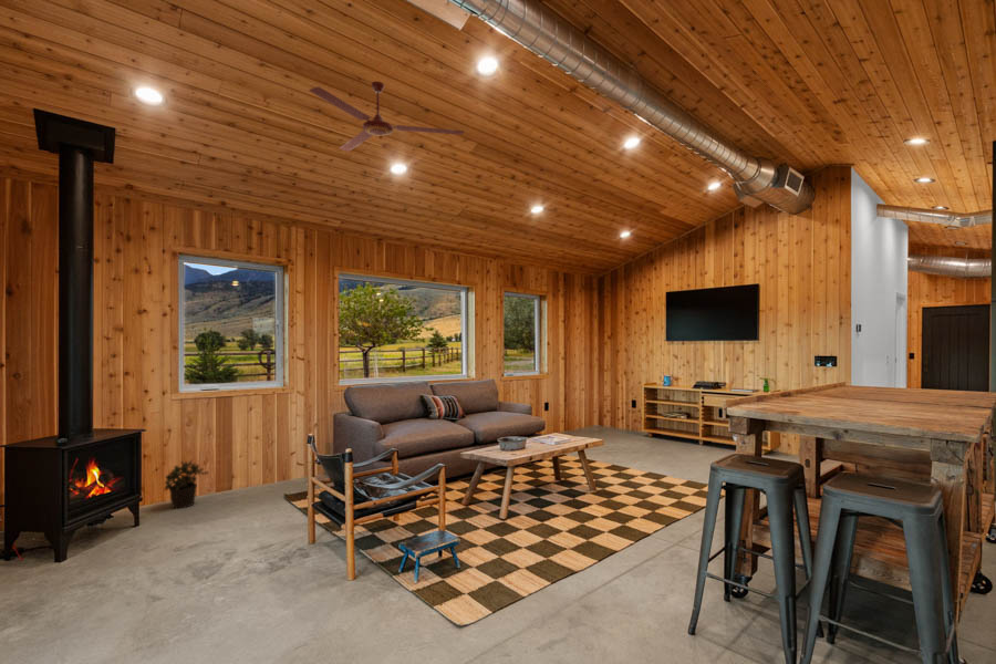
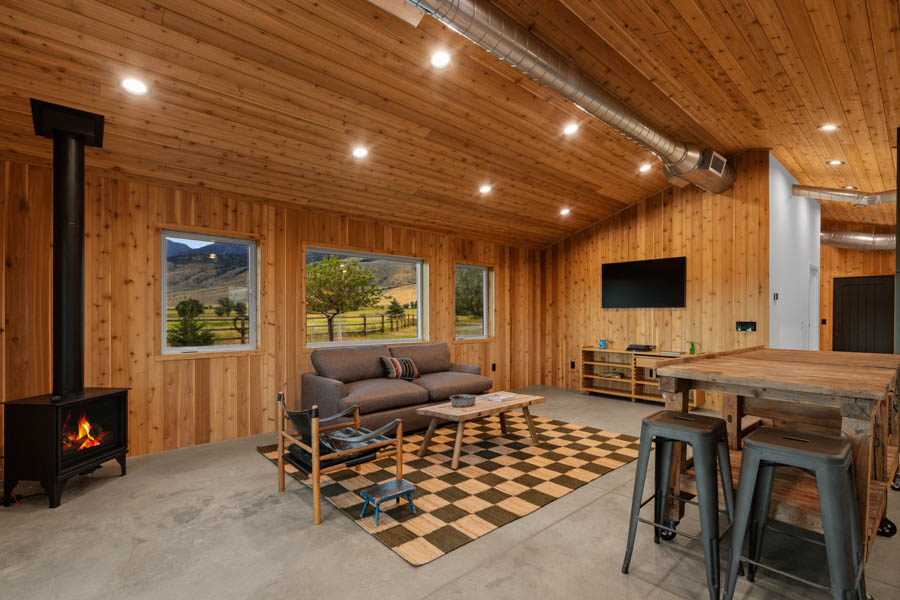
- potted plant [163,458,209,510]
- ceiling fan [308,81,465,153]
